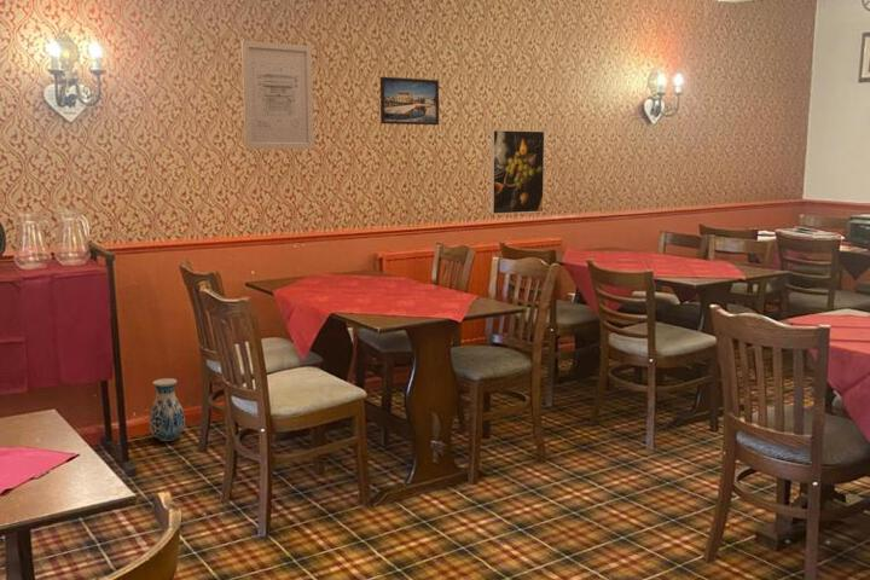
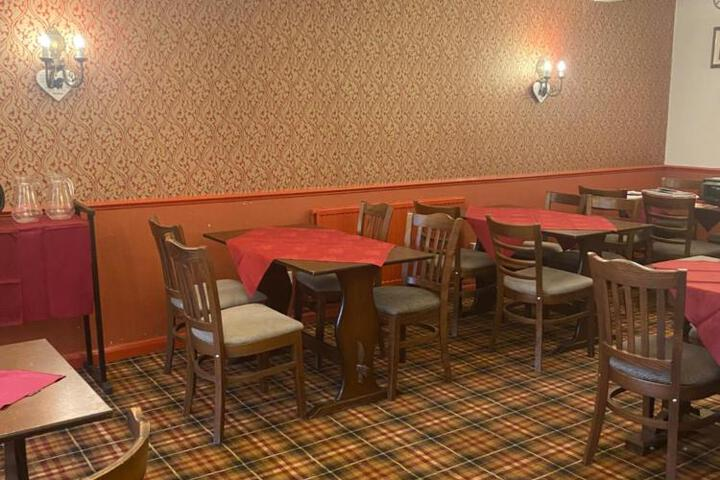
- wall art [240,40,315,150]
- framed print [489,129,546,215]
- vase [147,377,186,442]
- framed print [379,76,440,126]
